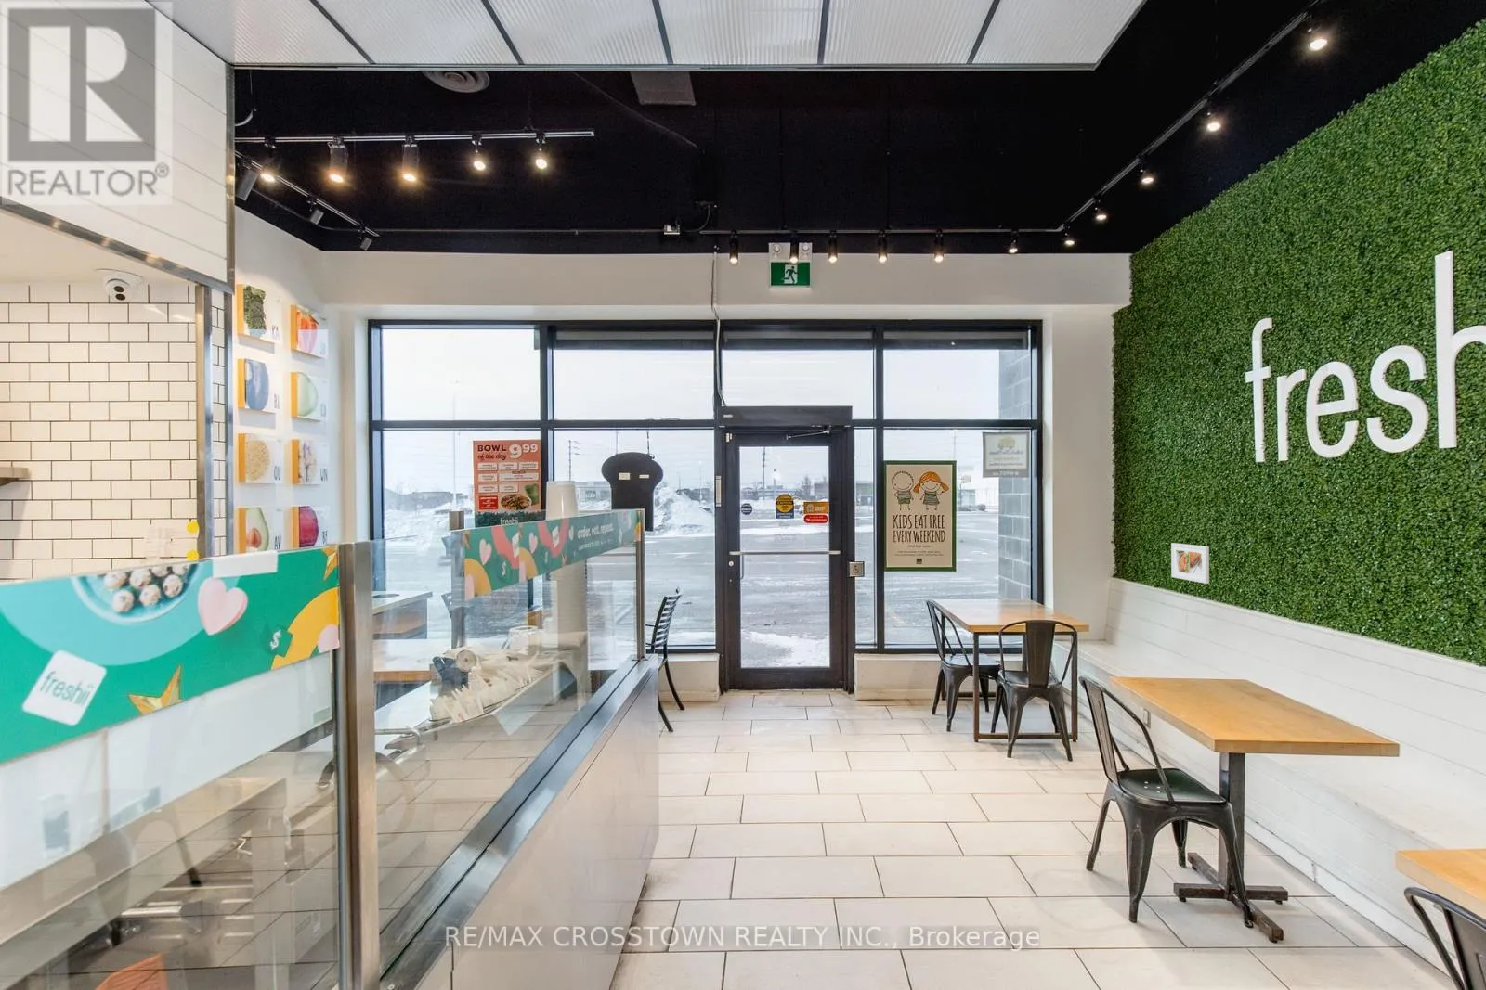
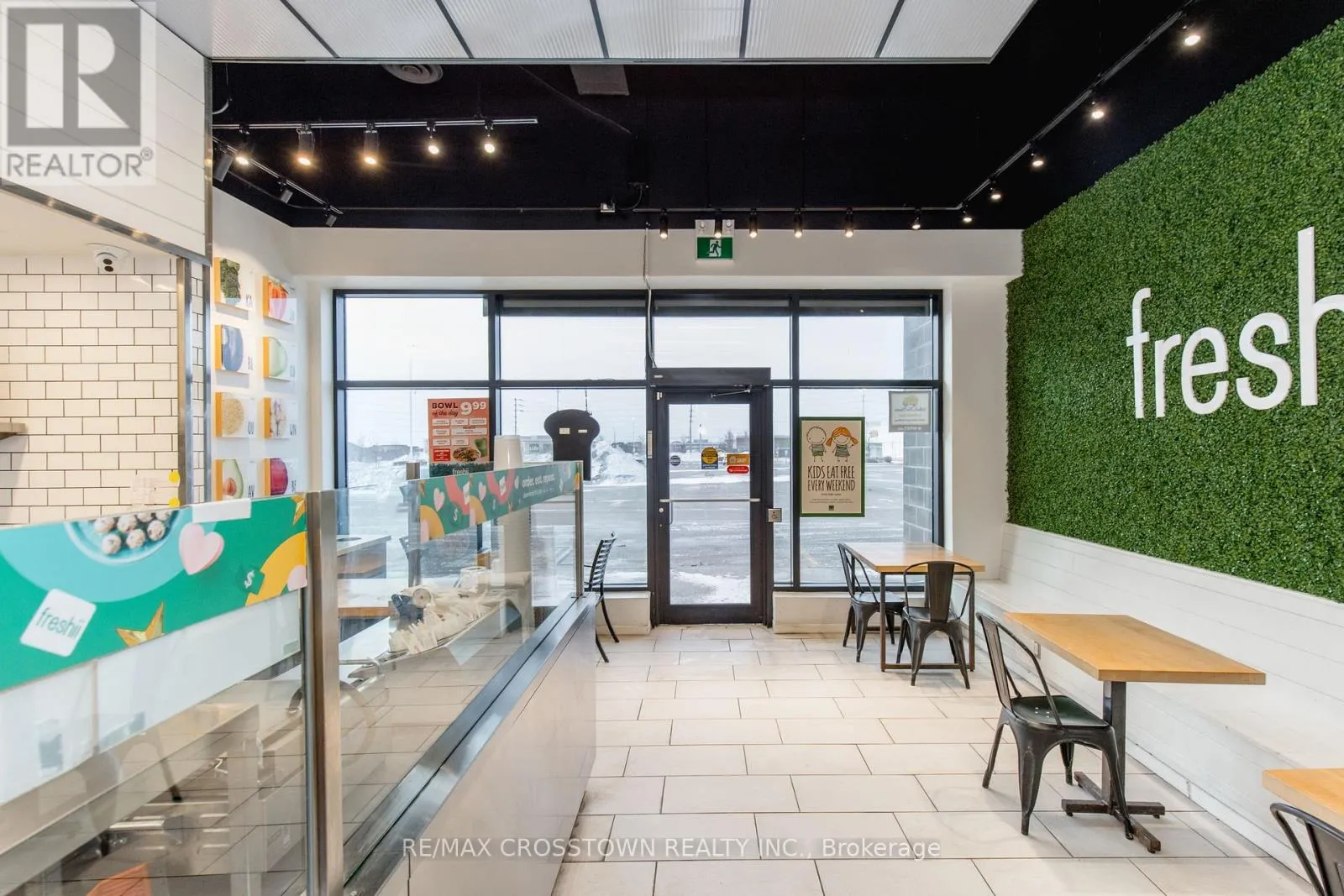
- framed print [1170,541,1211,584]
